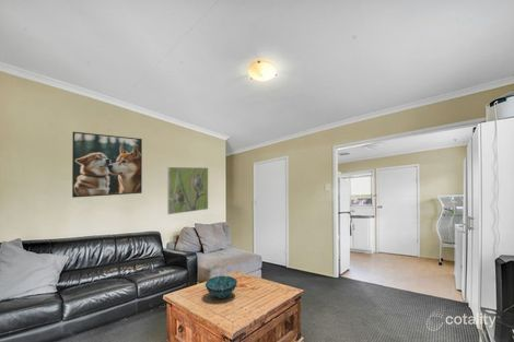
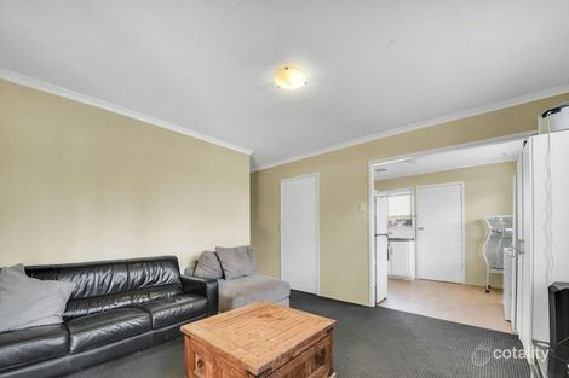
- decorative bowl [205,275,238,299]
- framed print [166,166,209,215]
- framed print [71,131,143,199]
